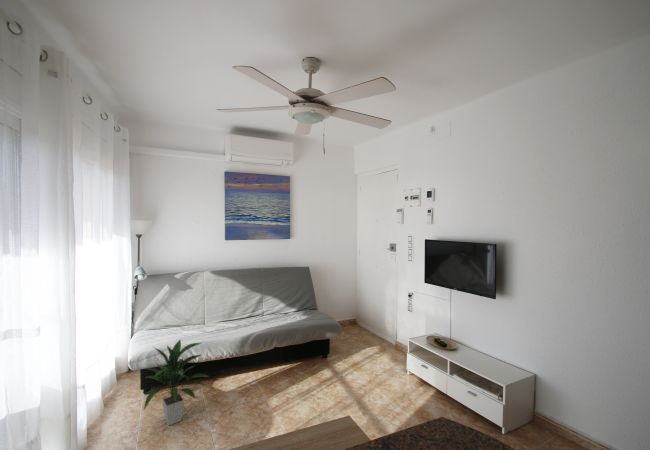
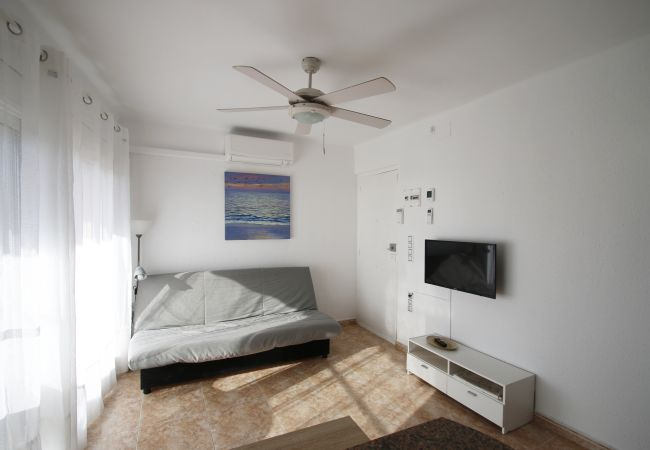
- indoor plant [142,339,211,426]
